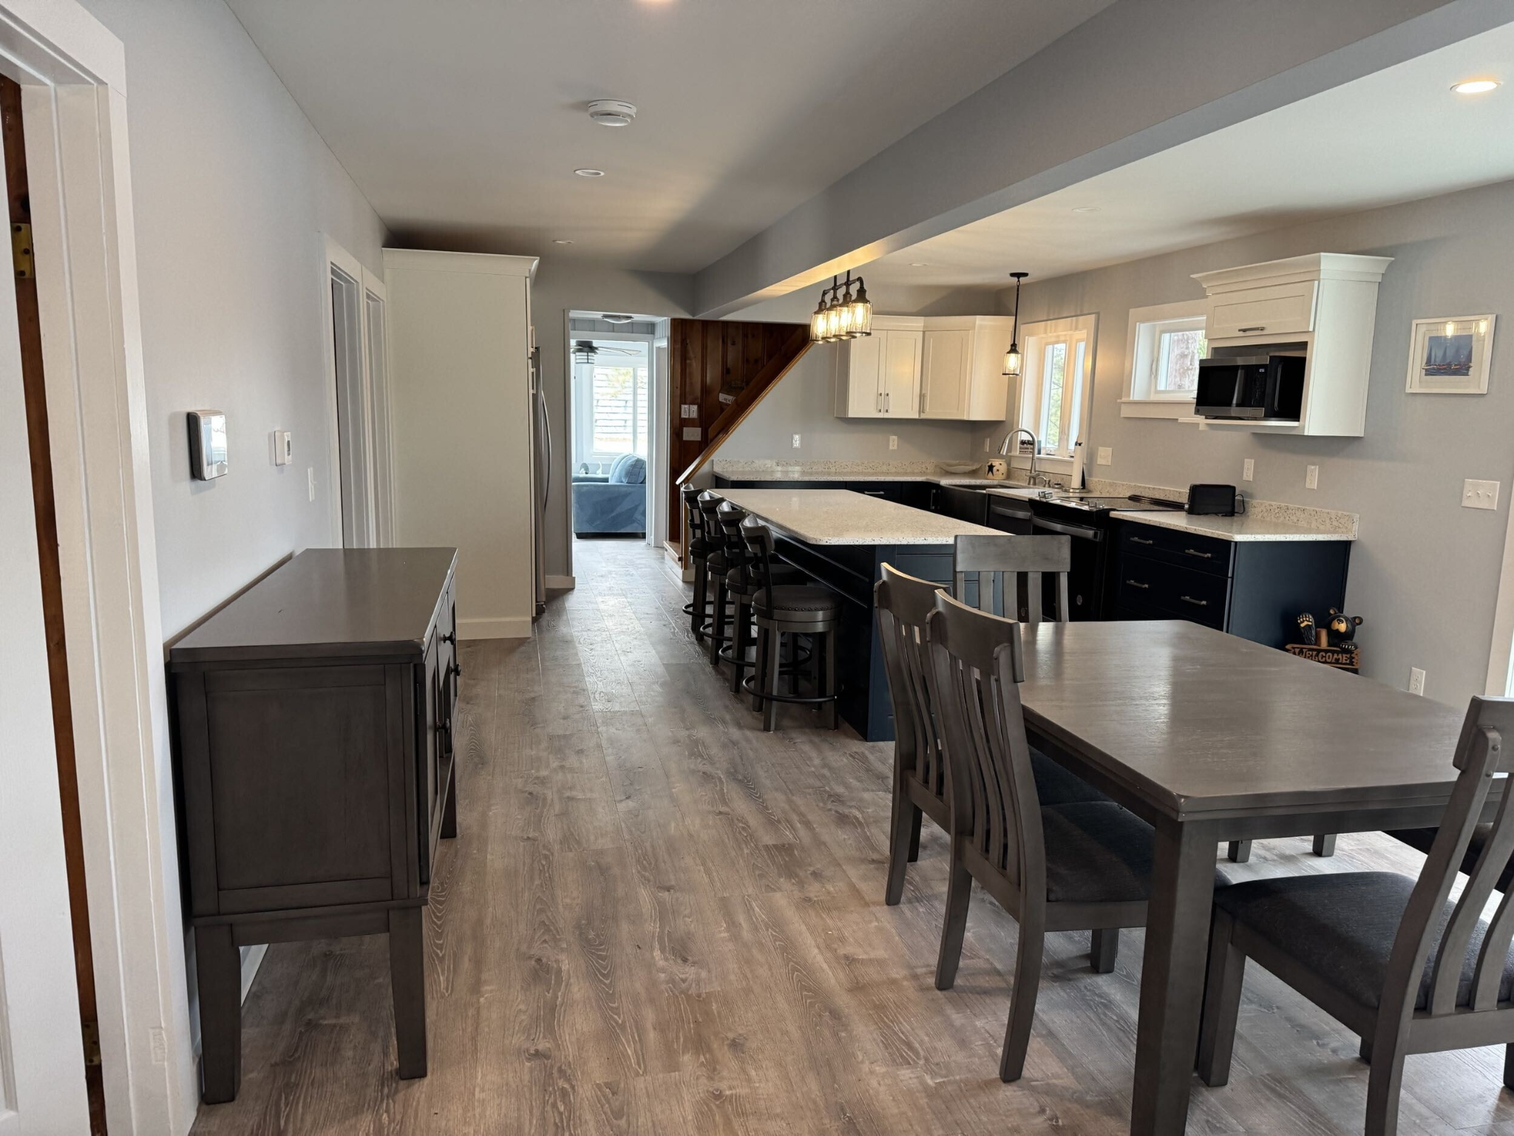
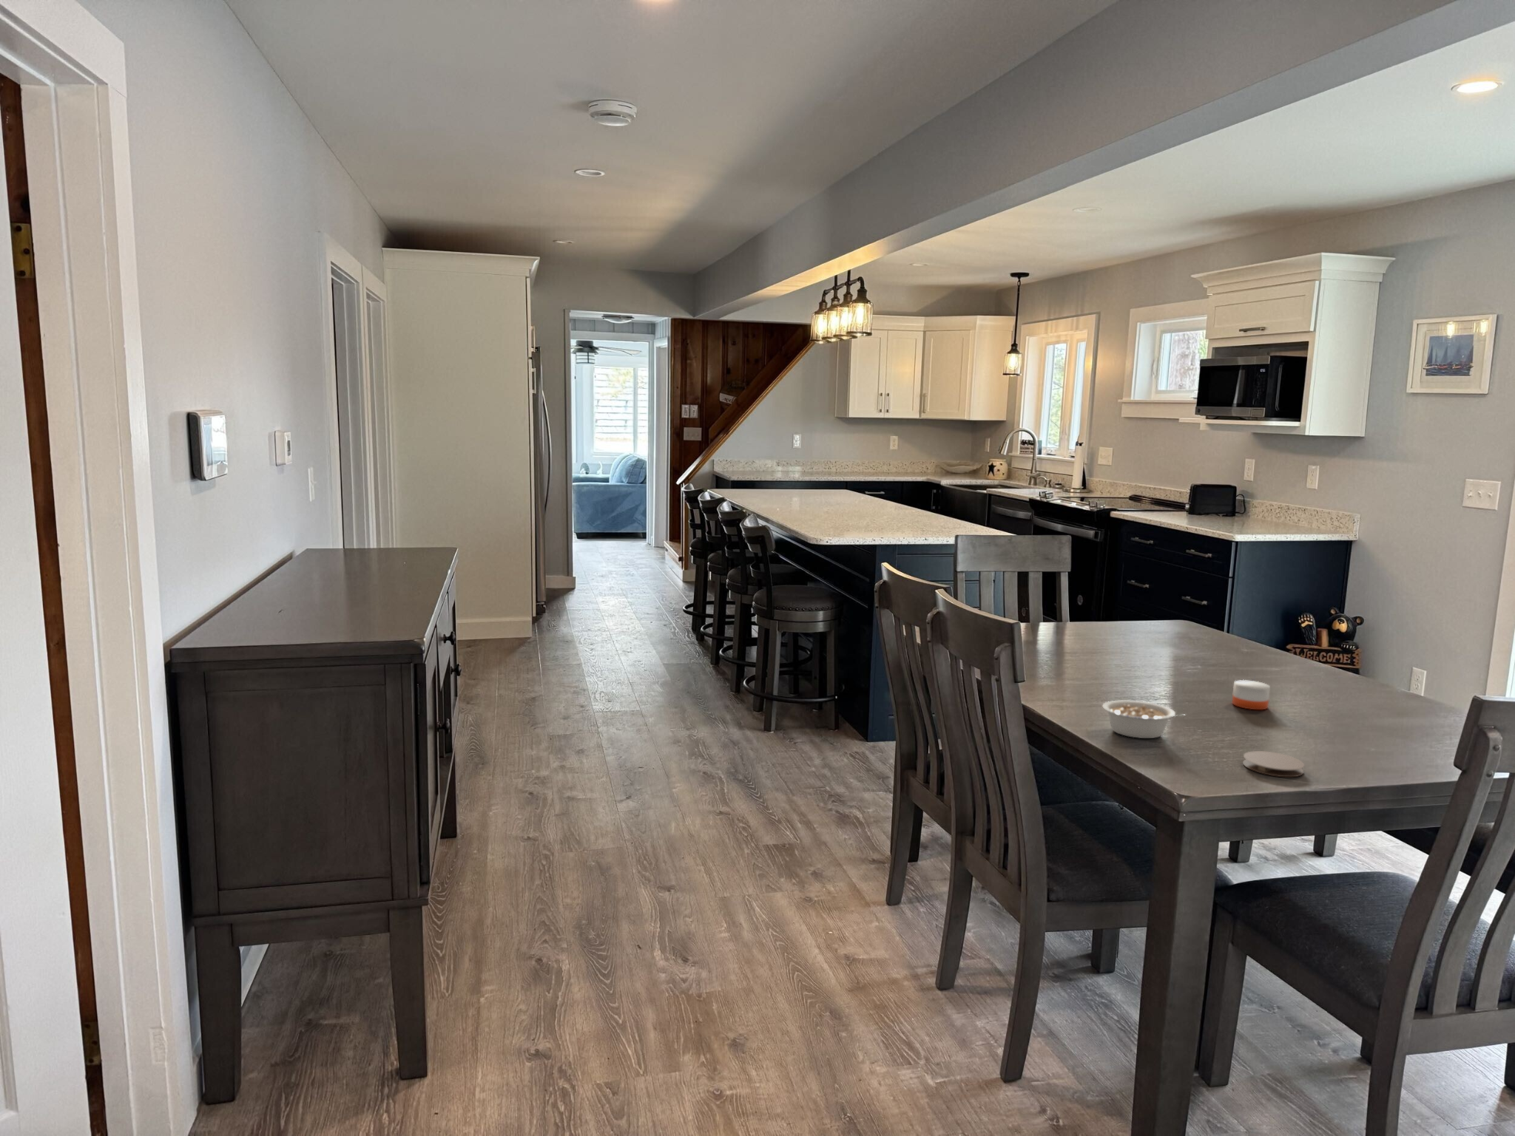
+ coaster [1242,751,1305,778]
+ candle [1232,665,1271,710]
+ legume [1102,700,1188,739]
